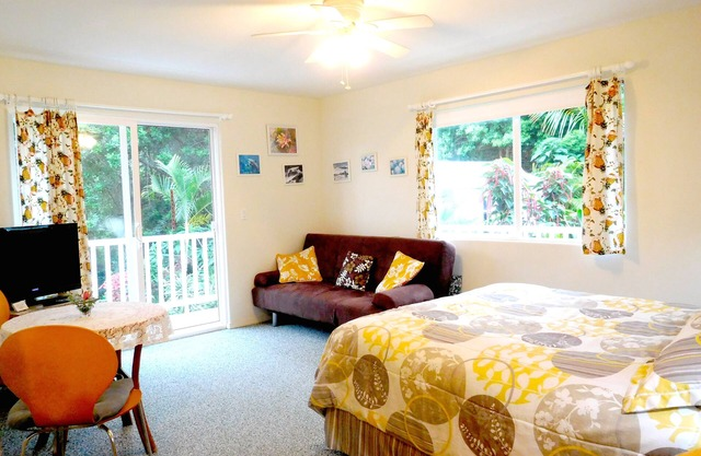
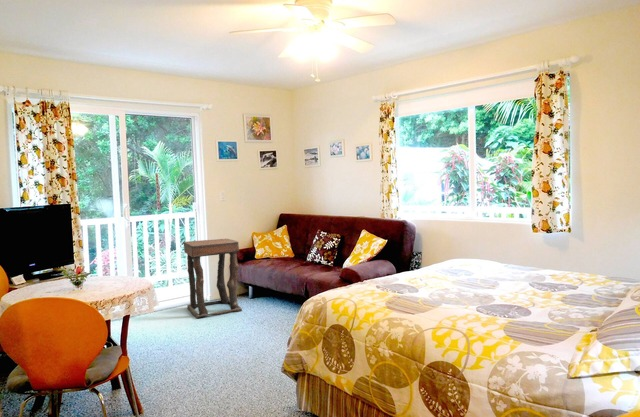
+ side table [182,238,243,319]
